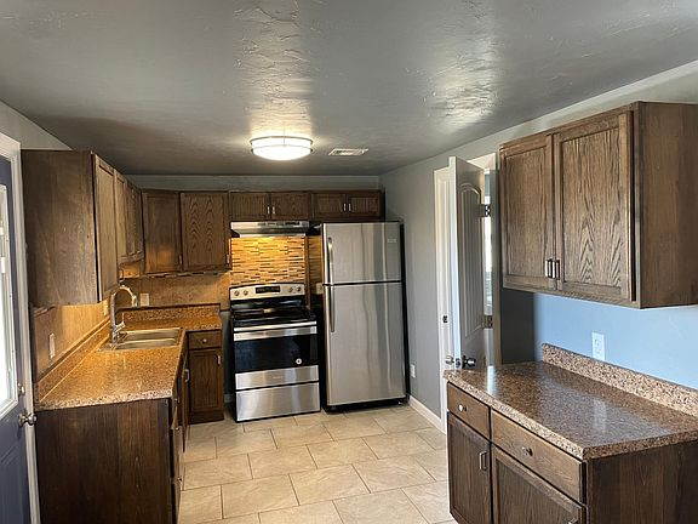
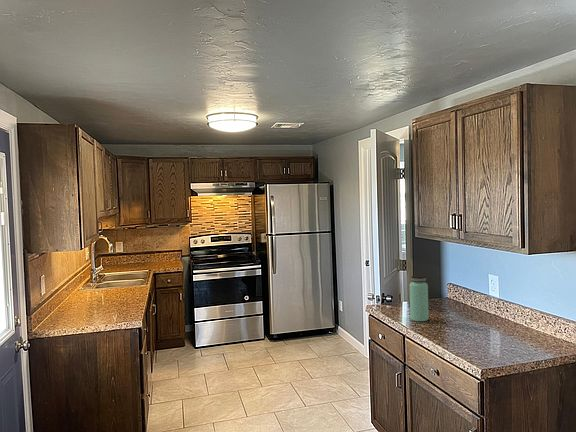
+ bottle [408,275,429,322]
